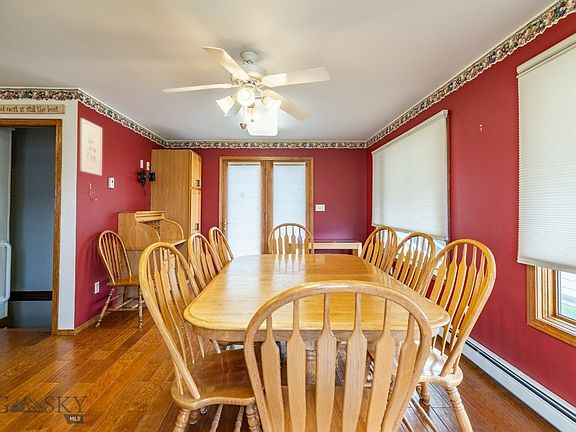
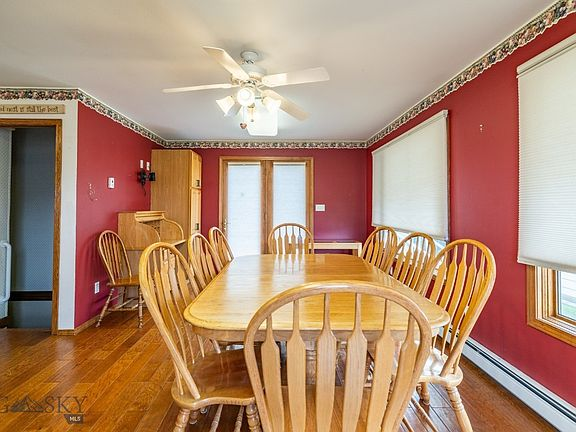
- wall art [79,117,103,177]
